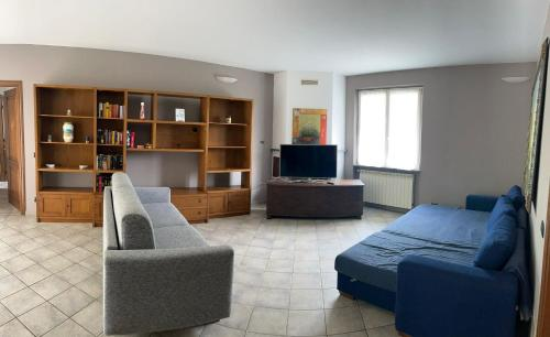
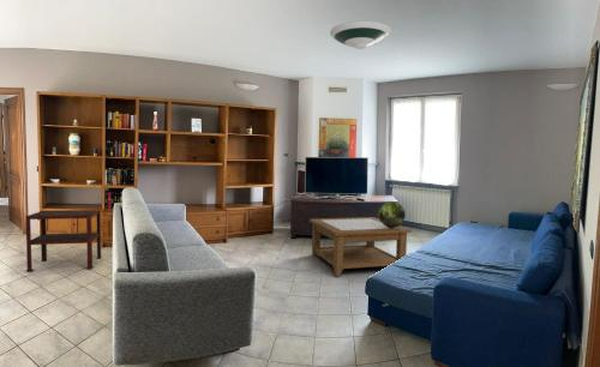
+ coffee table [308,216,413,277]
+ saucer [329,20,392,50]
+ side table [25,209,102,272]
+ decorative sphere [377,200,407,228]
